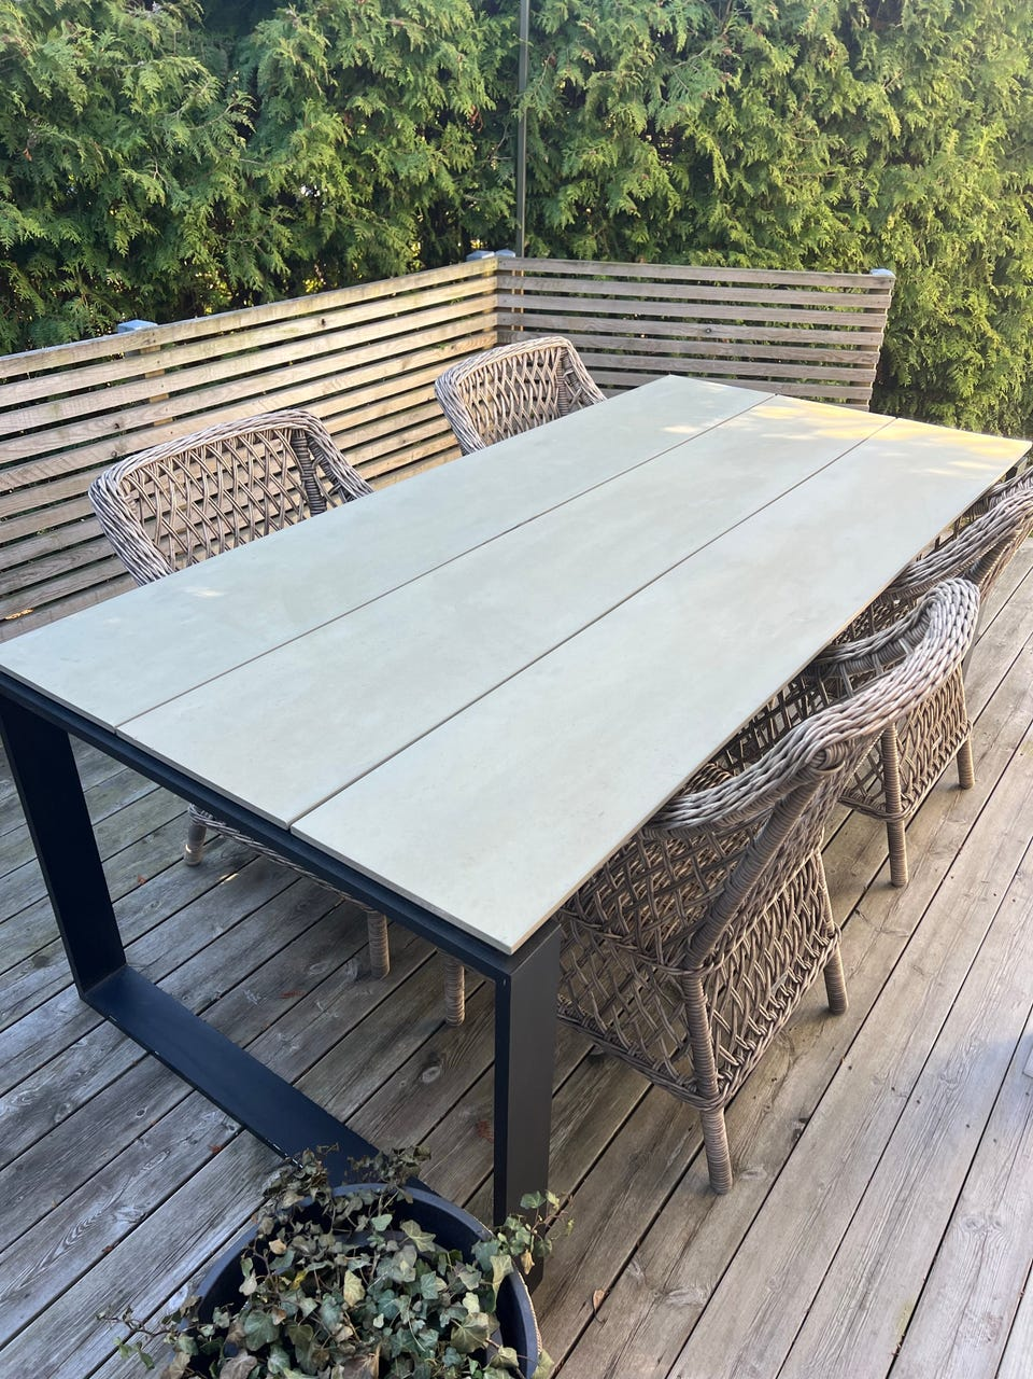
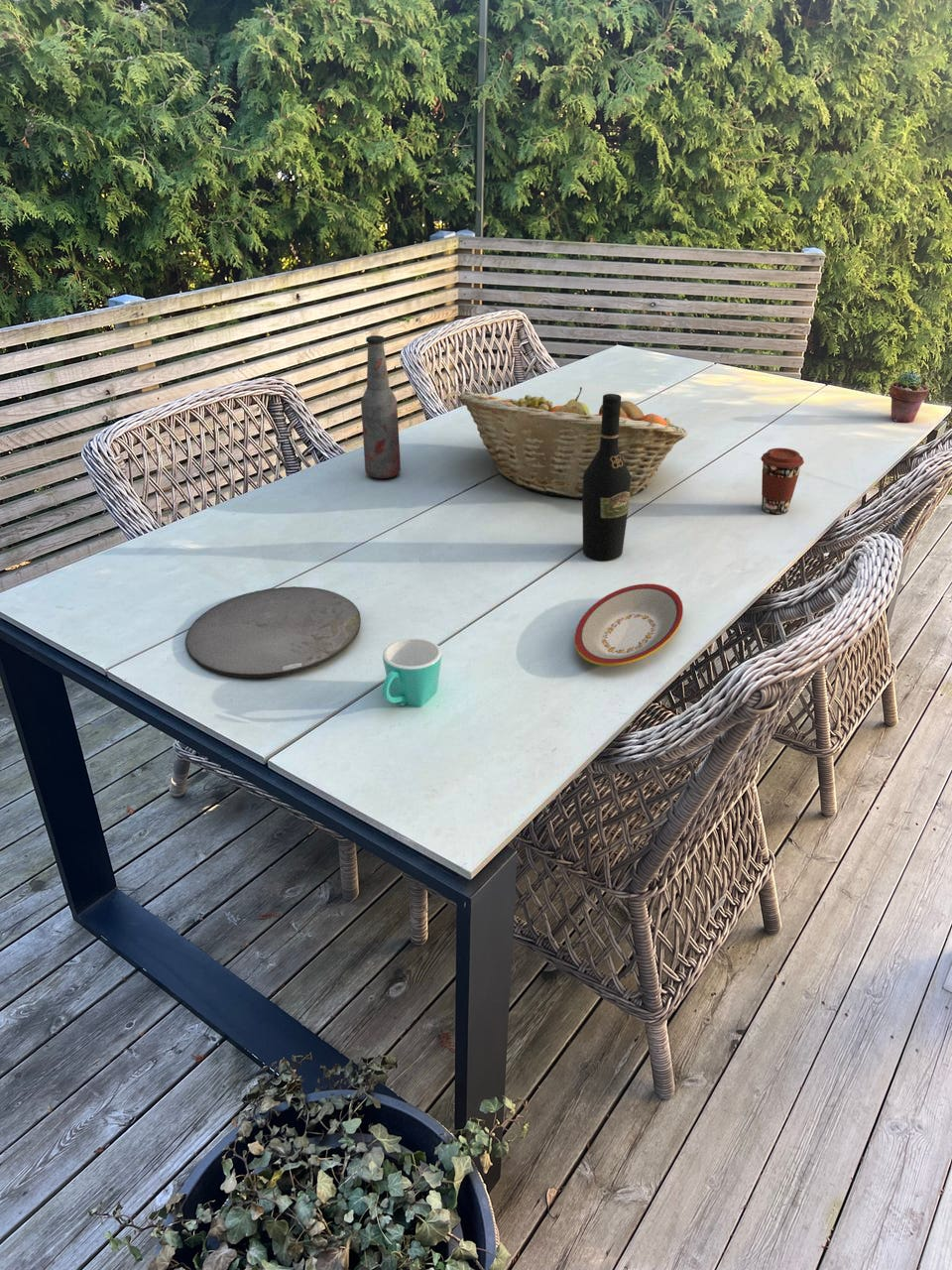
+ potted succulent [889,370,930,424]
+ bottle [360,334,402,479]
+ fruit basket [457,386,688,500]
+ plate [574,582,684,667]
+ coffee cup [760,447,805,515]
+ plate [184,585,362,679]
+ mug [381,637,443,708]
+ wine bottle [581,393,631,562]
